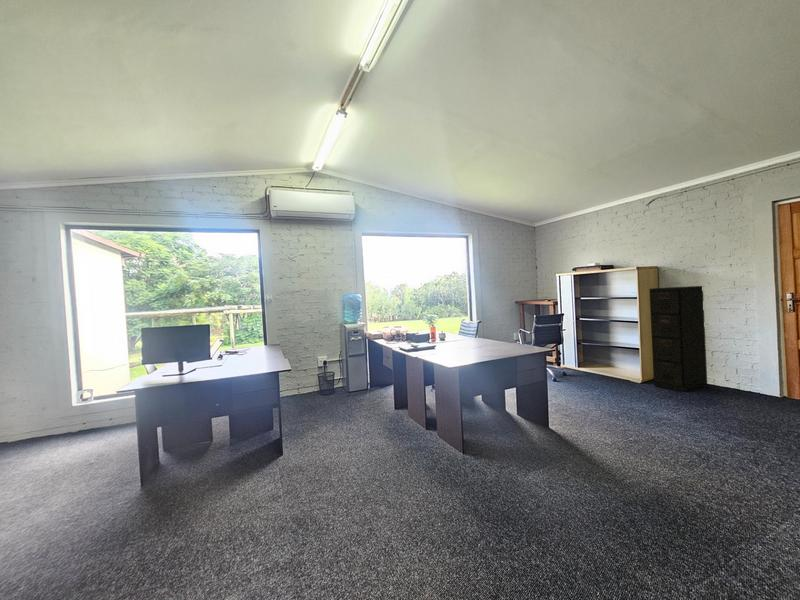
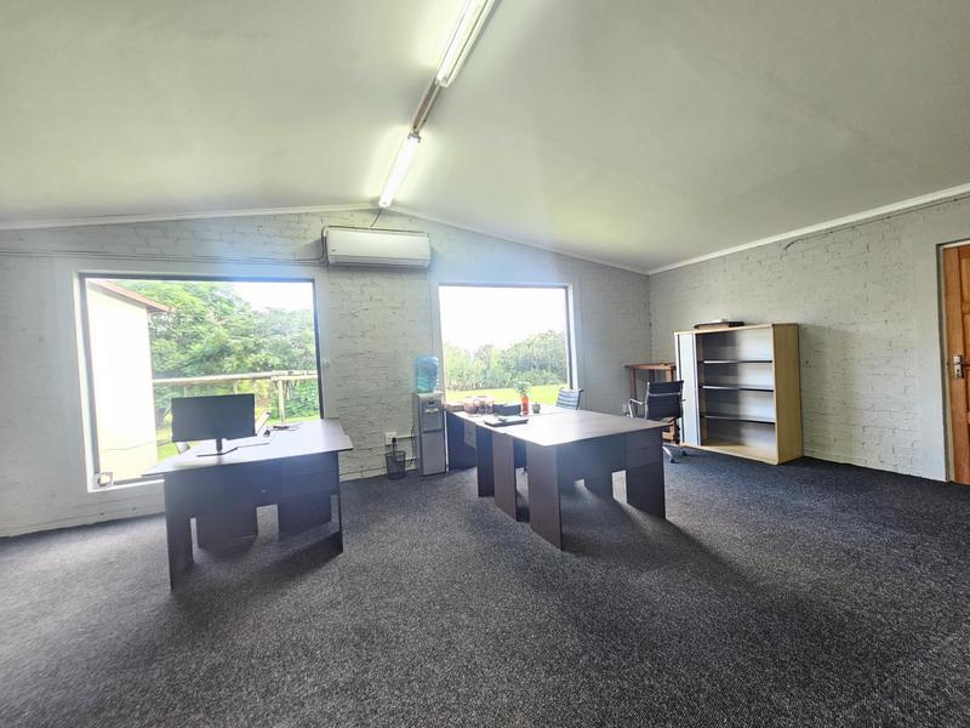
- filing cabinet [648,285,708,393]
